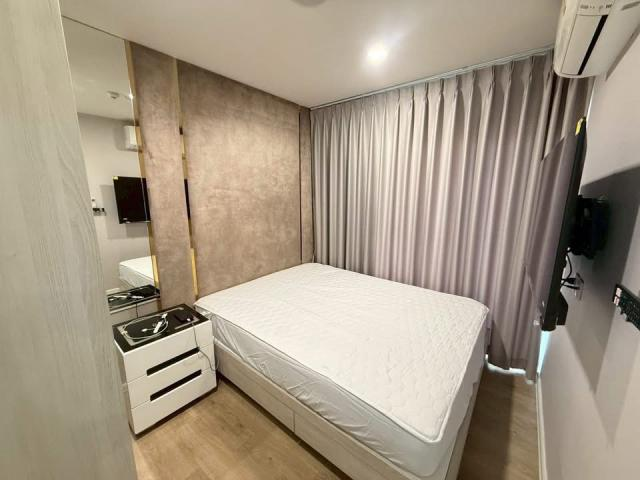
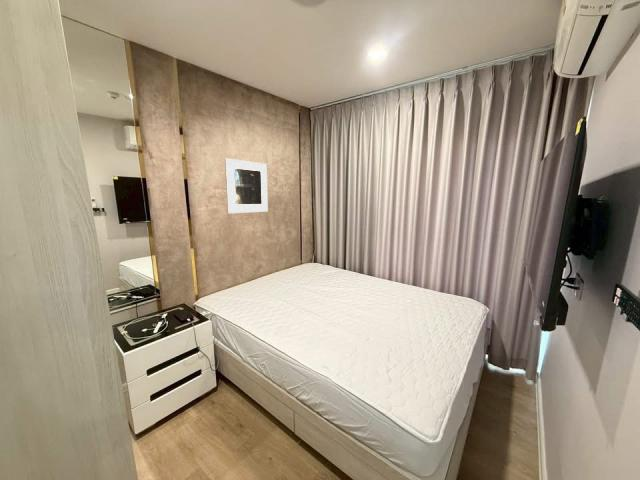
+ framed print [224,157,269,214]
